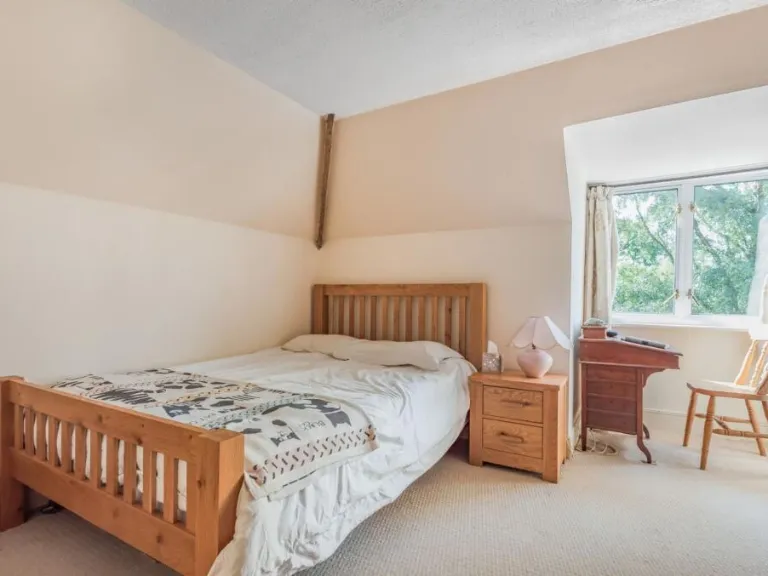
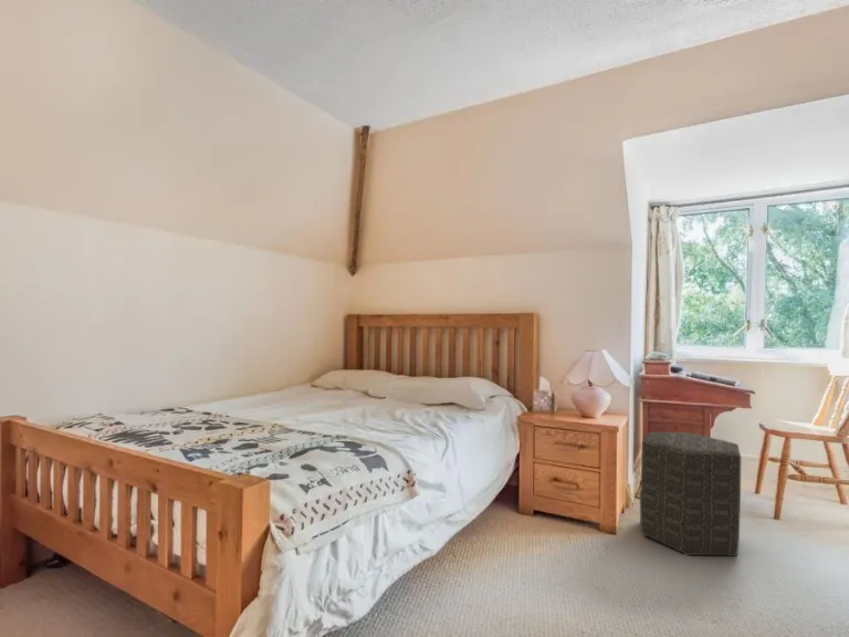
+ ottoman [639,431,742,557]
